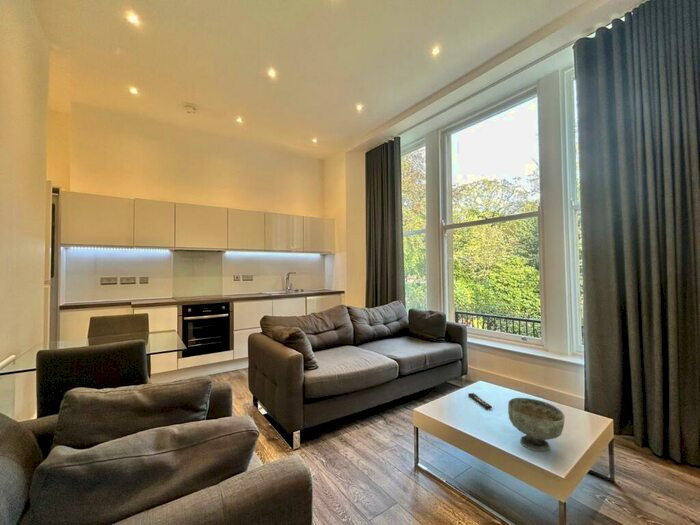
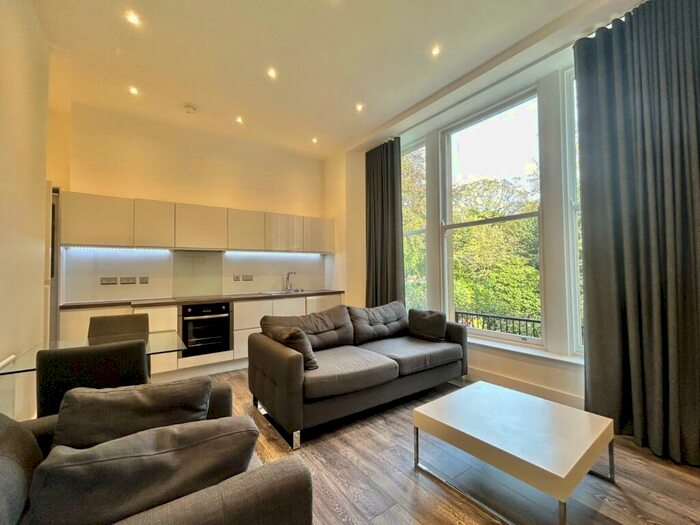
- decorative bowl [507,397,566,452]
- remote control [467,392,493,410]
